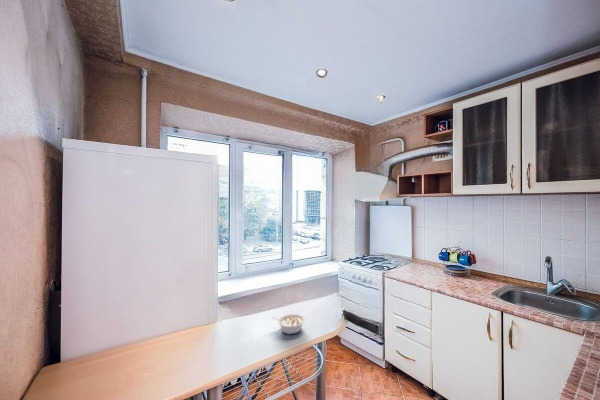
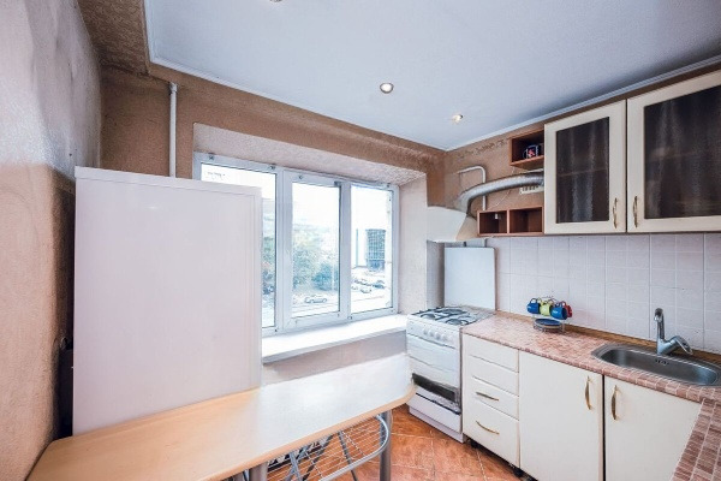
- legume [271,313,306,335]
